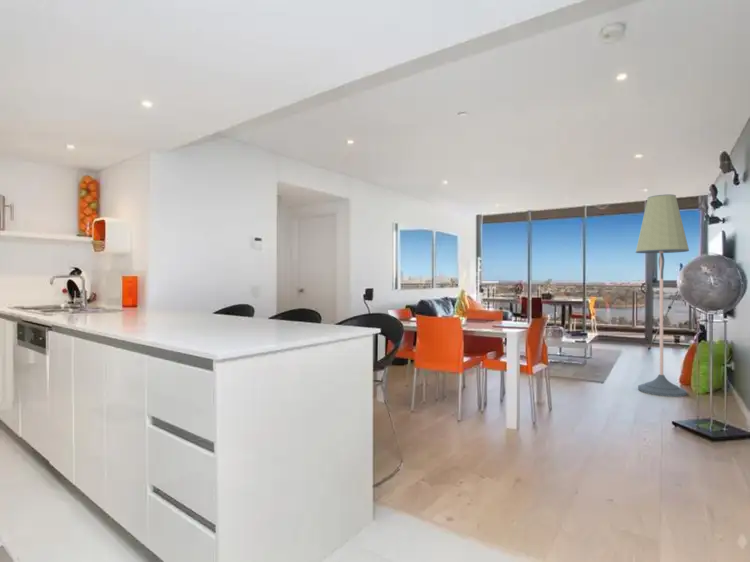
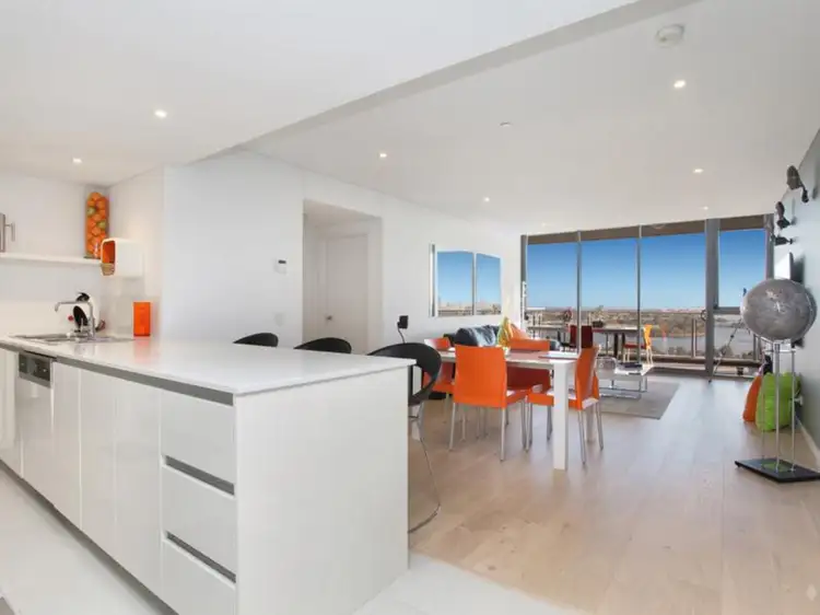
- floor lamp [635,194,690,398]
